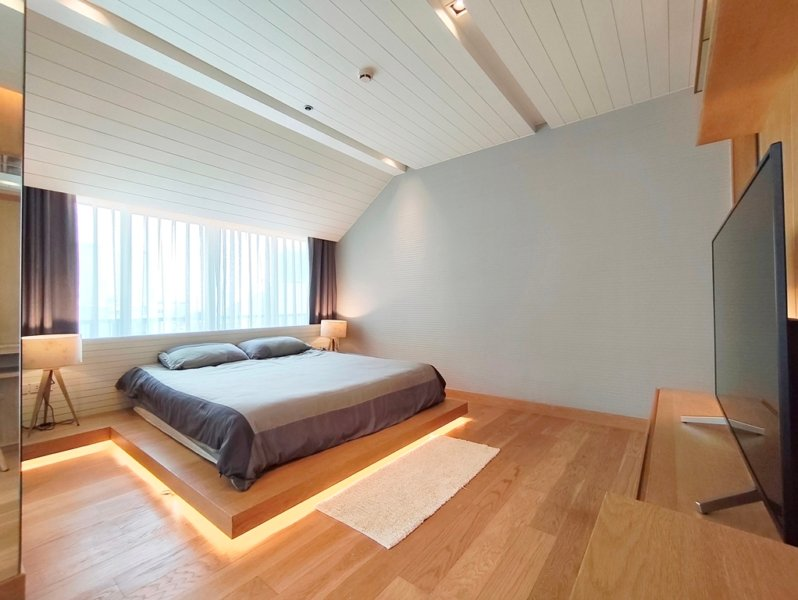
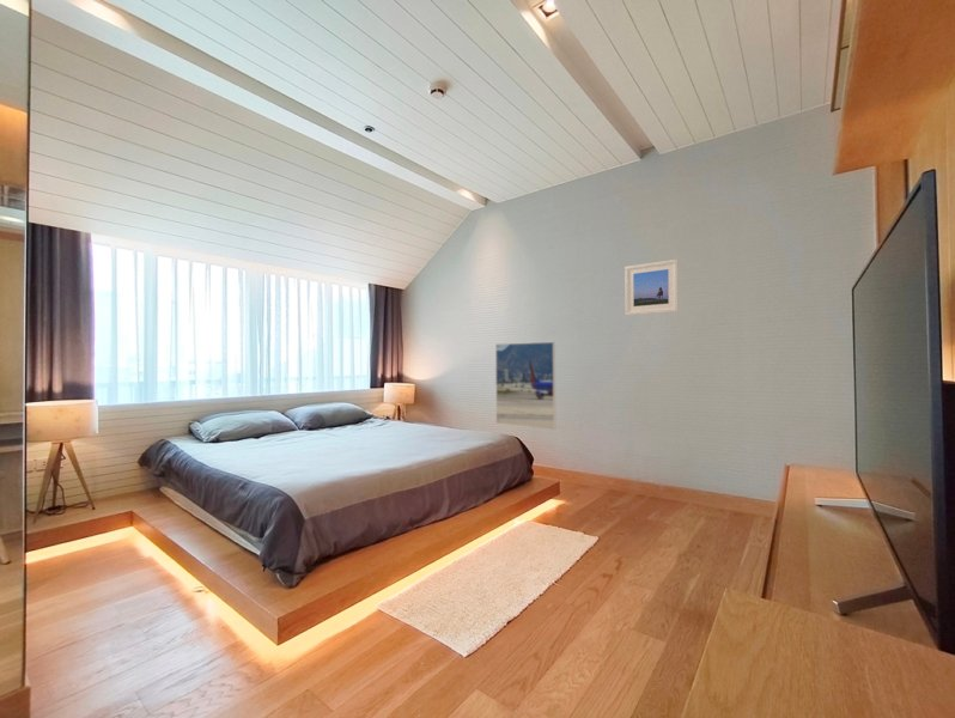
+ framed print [624,258,680,316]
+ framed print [494,341,556,431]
